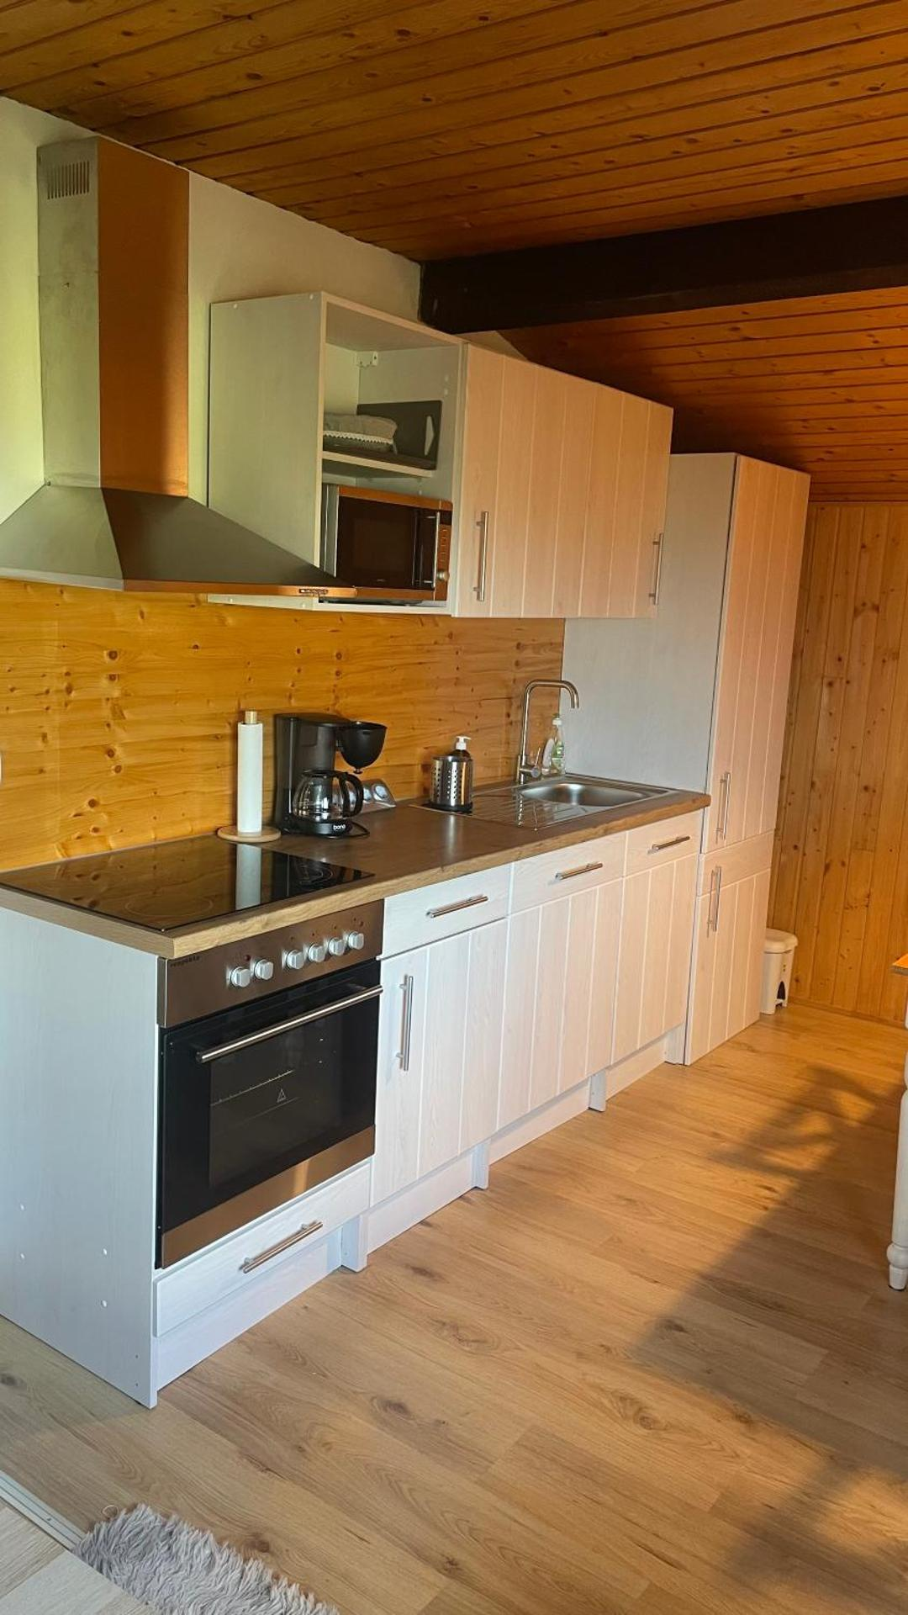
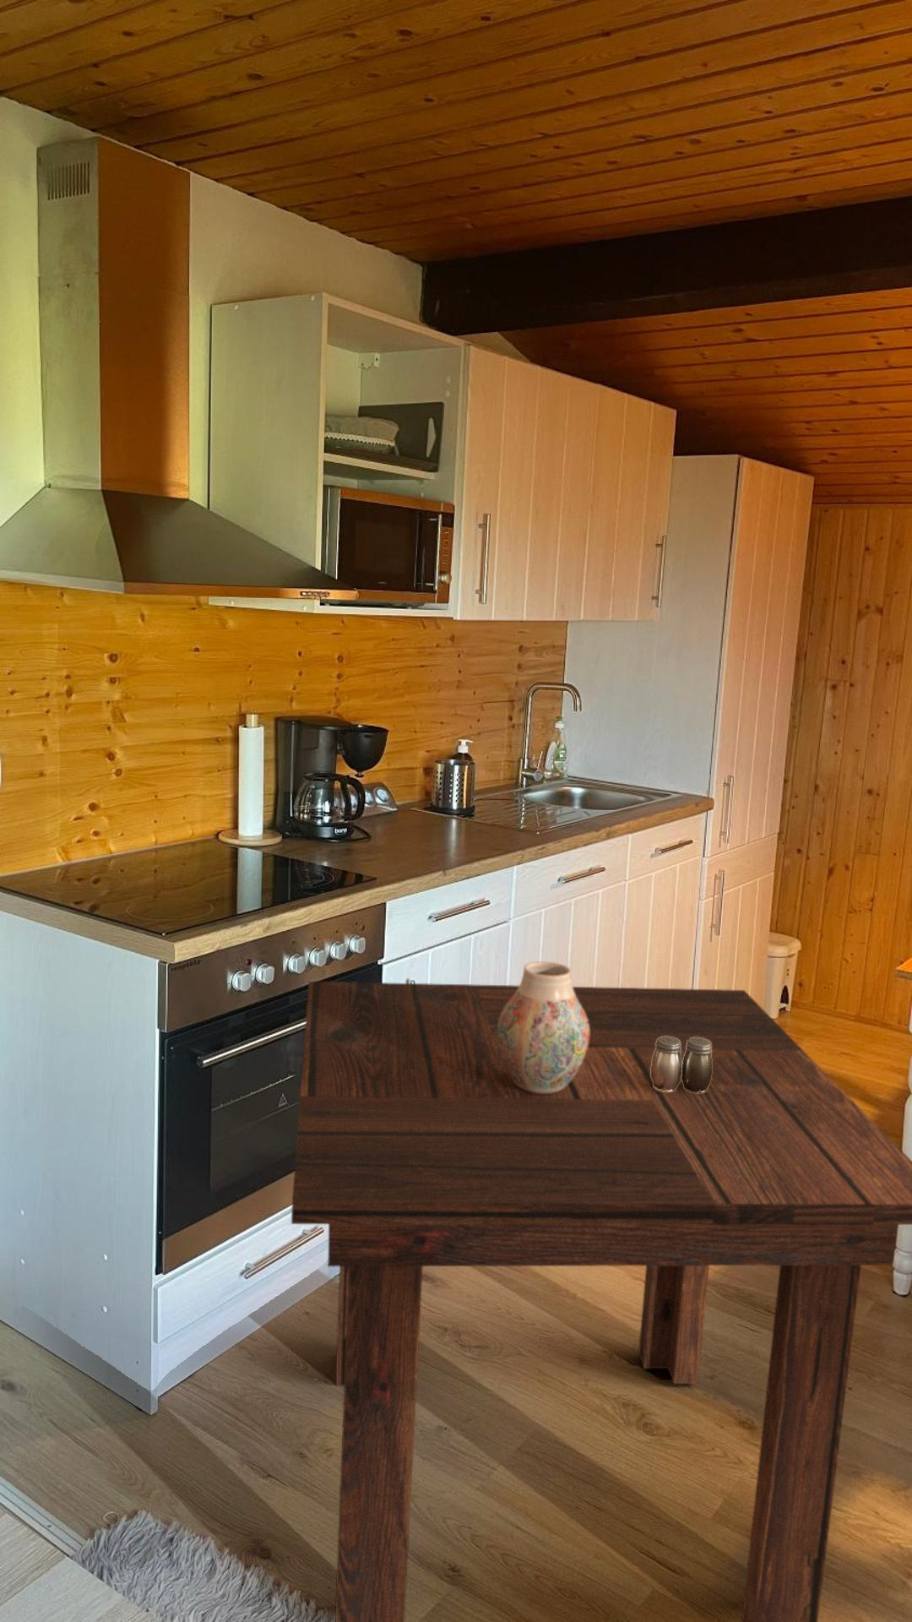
+ vase [498,960,589,1094]
+ dining table [291,980,912,1622]
+ salt and pepper shaker [651,1036,712,1093]
